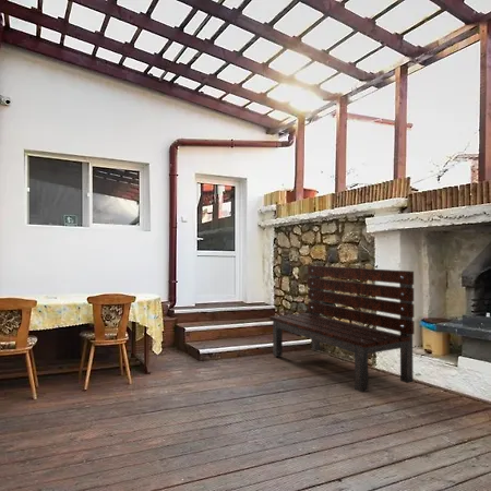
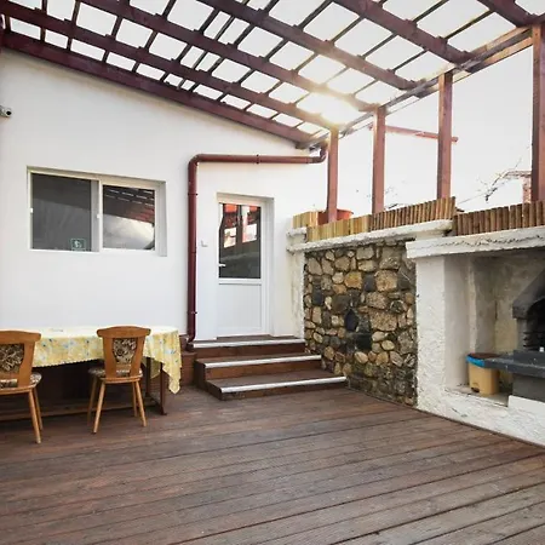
- bench [268,264,416,393]
